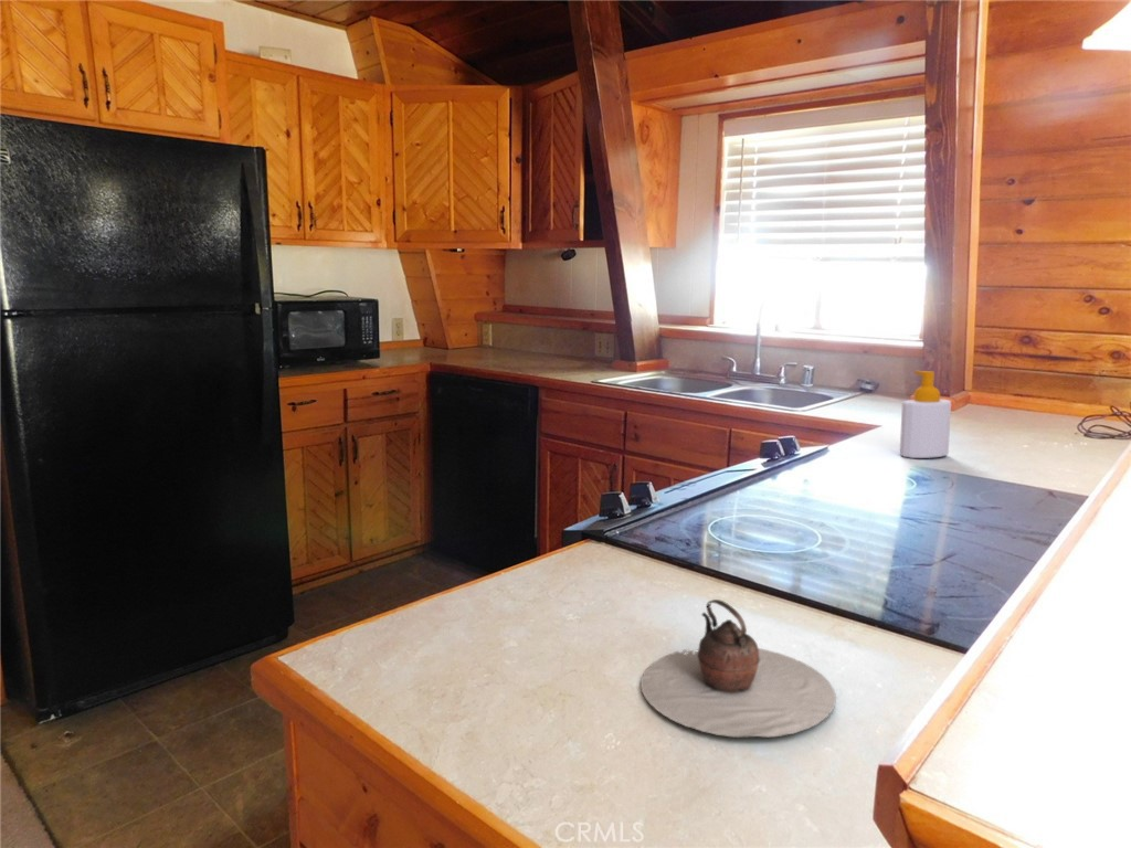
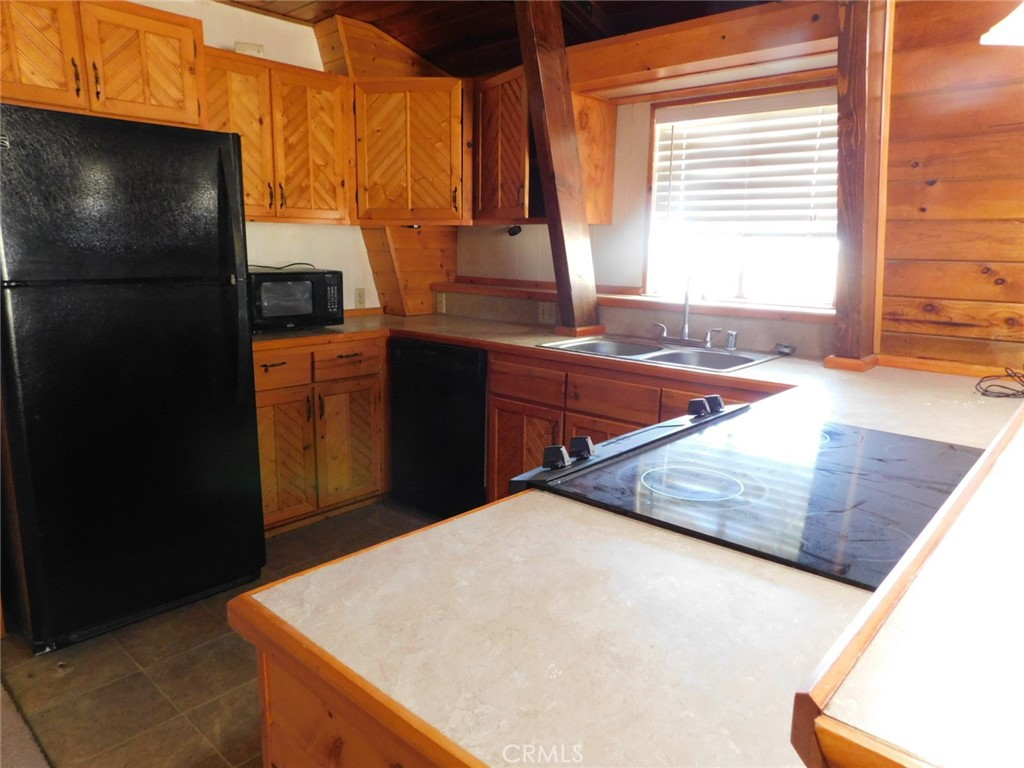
- teapot [640,598,837,739]
- soap bottle [899,370,952,459]
